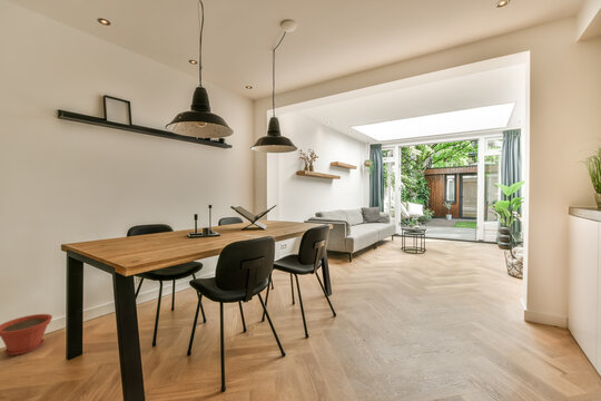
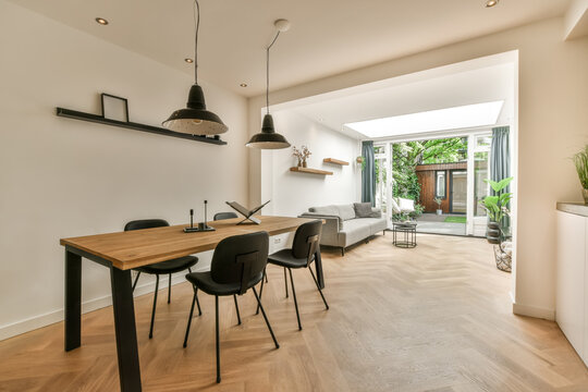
- plant pot [0,313,53,356]
